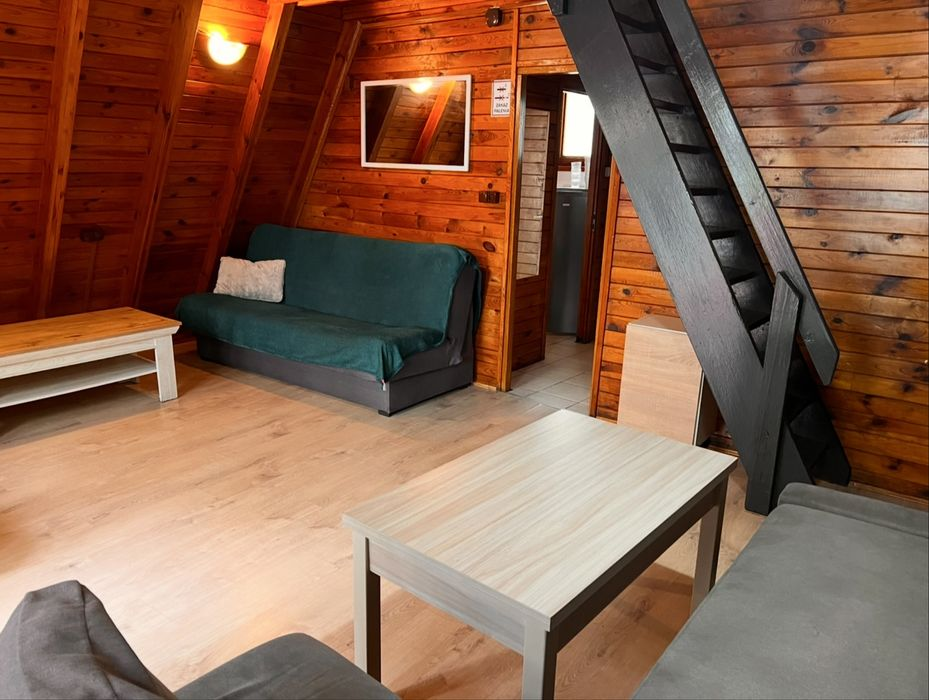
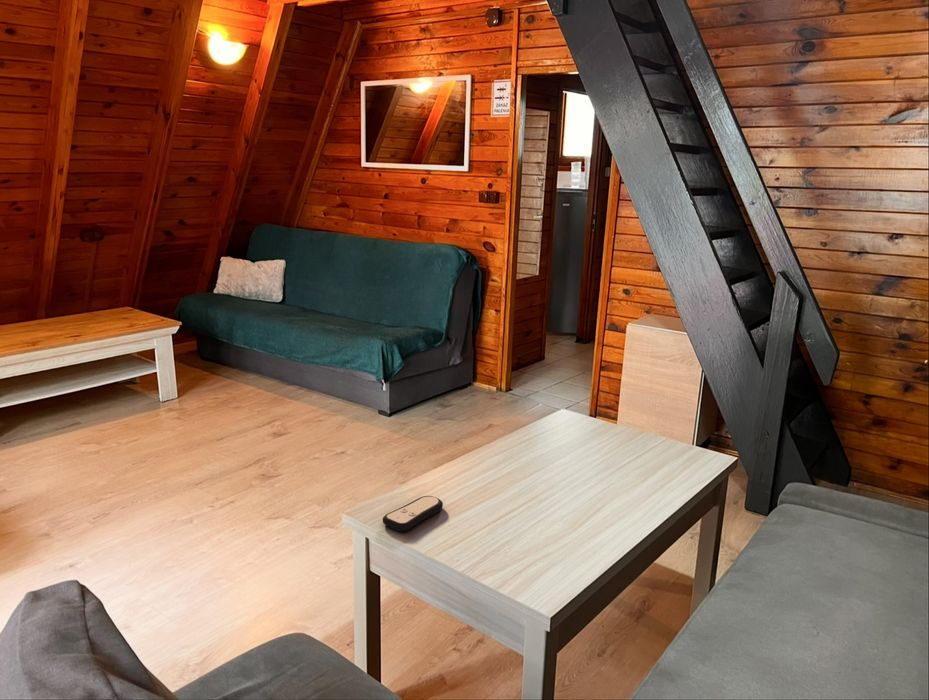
+ remote control [382,495,444,532]
